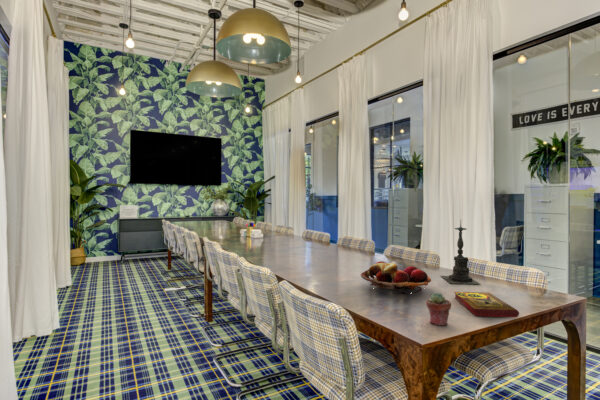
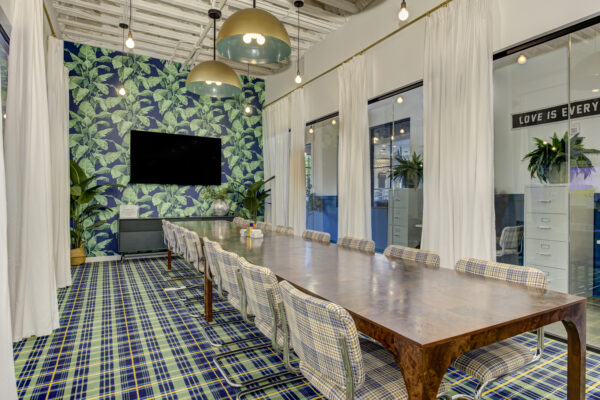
- potted succulent [425,291,452,327]
- book [453,291,520,318]
- fruit basket [360,260,432,295]
- candle holder [440,219,481,285]
